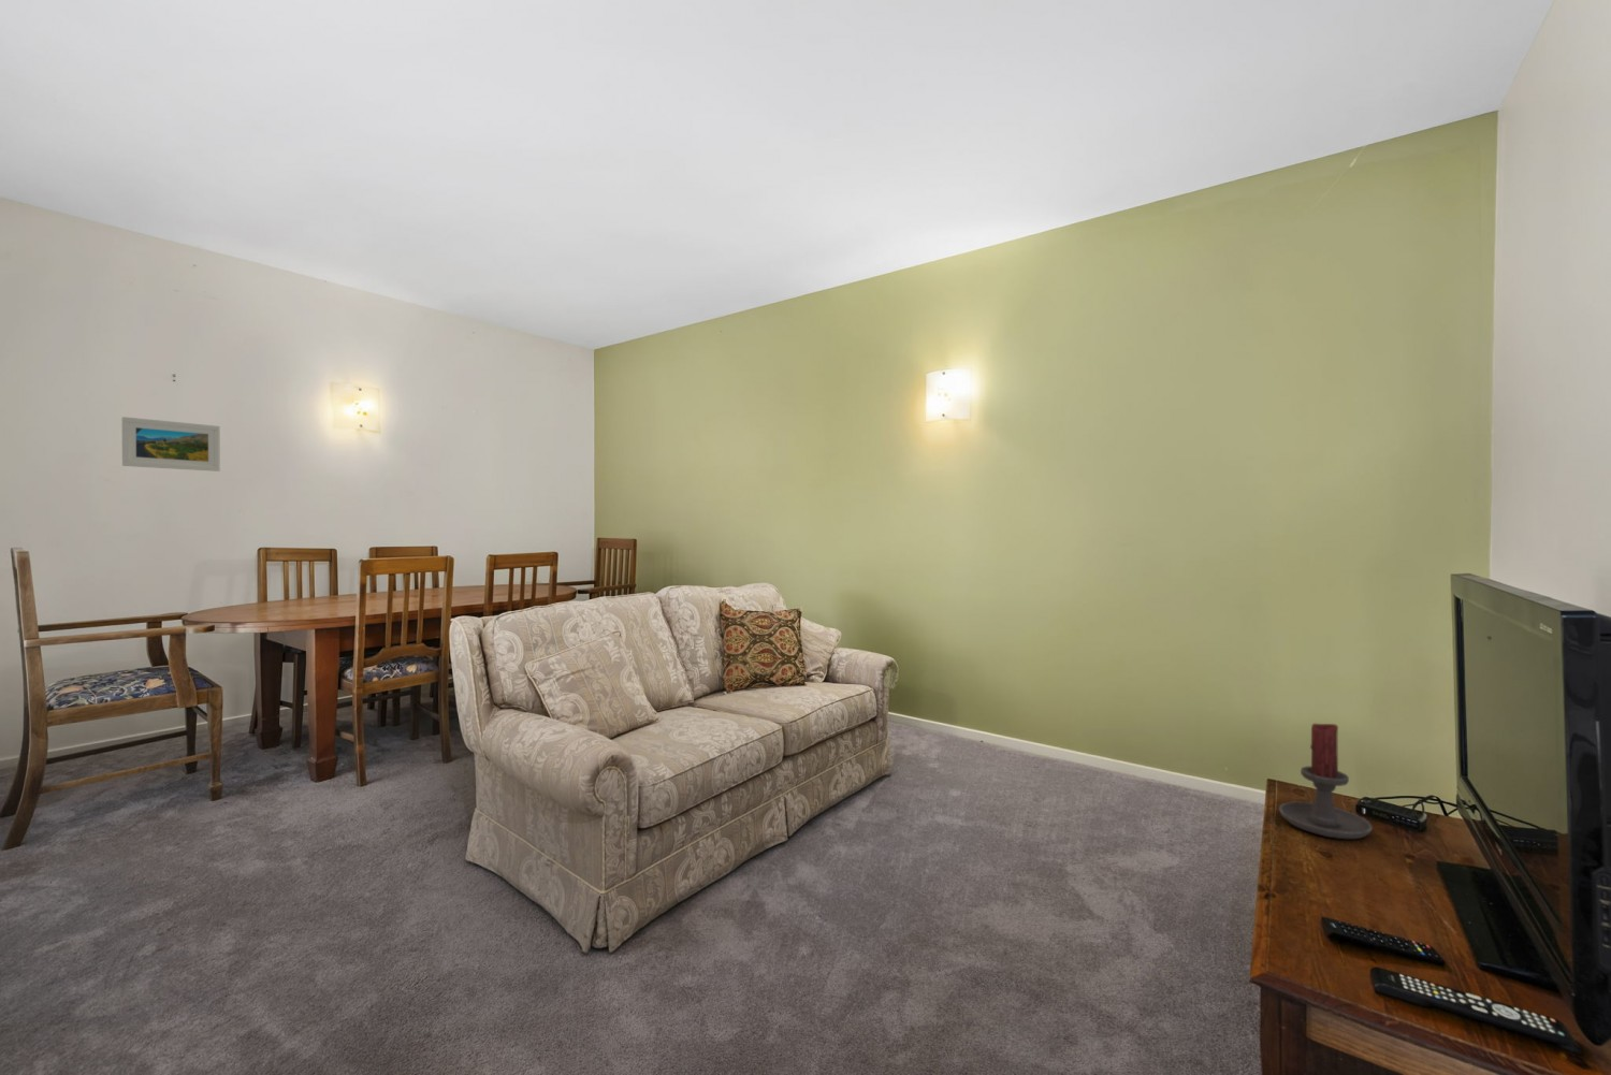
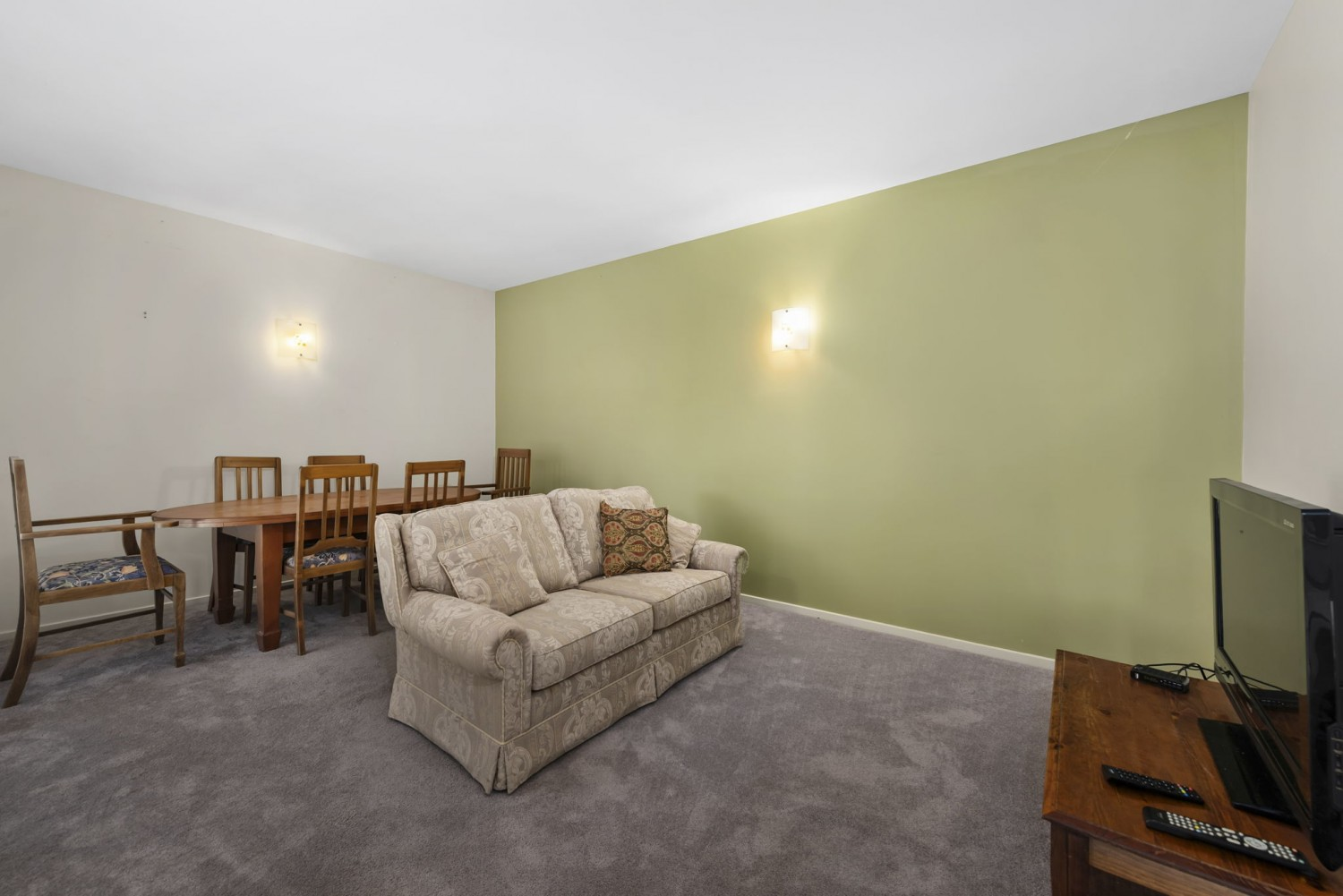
- candle holder [1278,722,1373,840]
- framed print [121,415,221,473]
